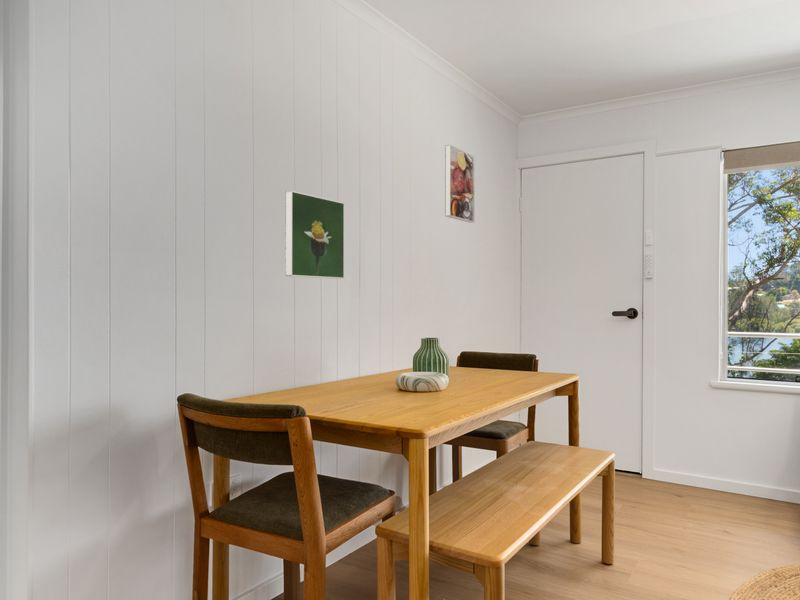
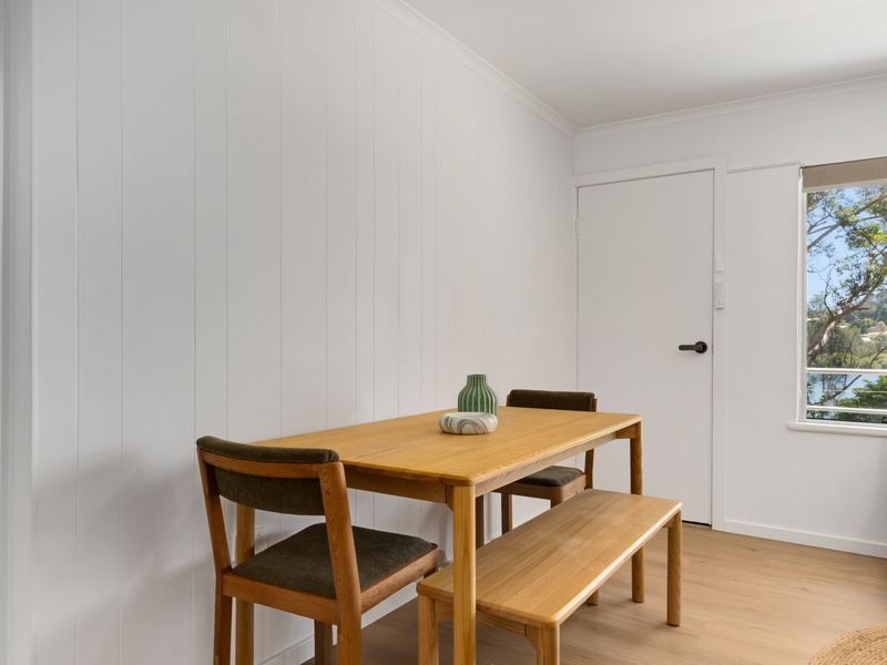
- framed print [284,190,346,280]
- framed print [444,144,476,224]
